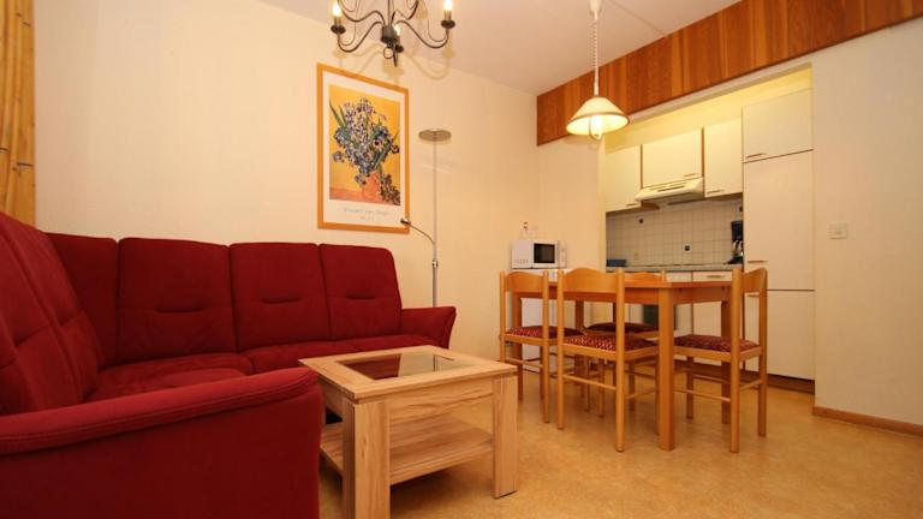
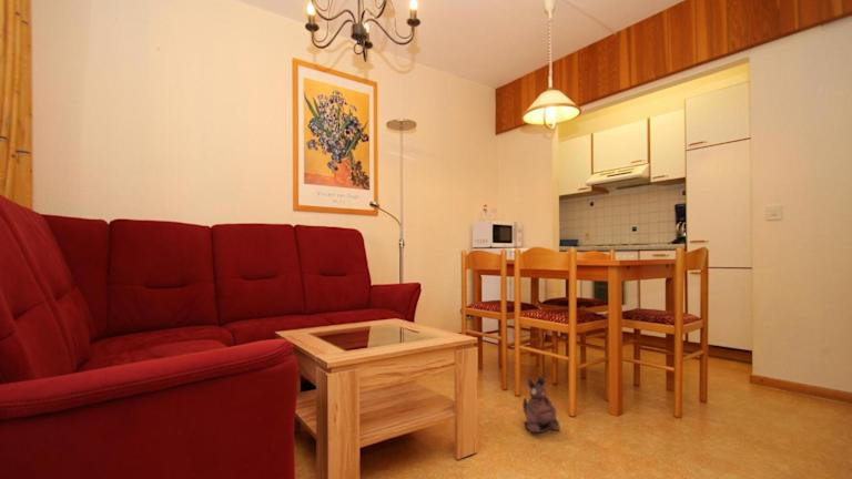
+ plush toy [521,375,561,434]
